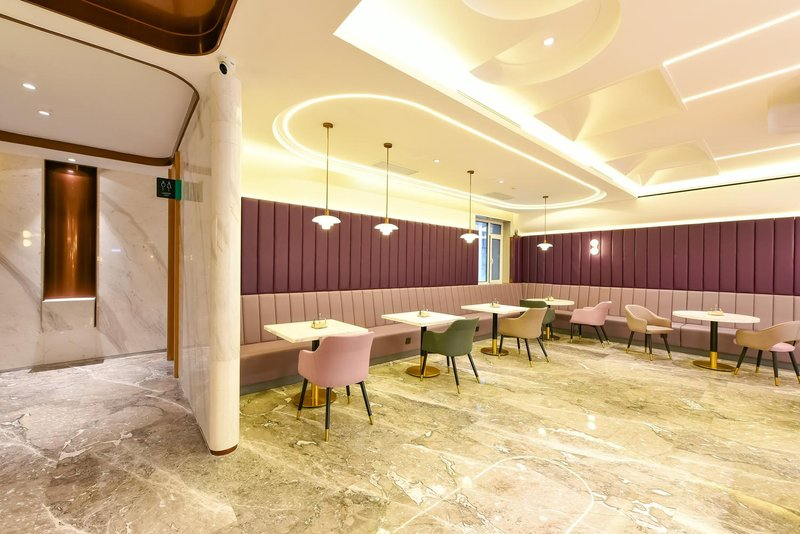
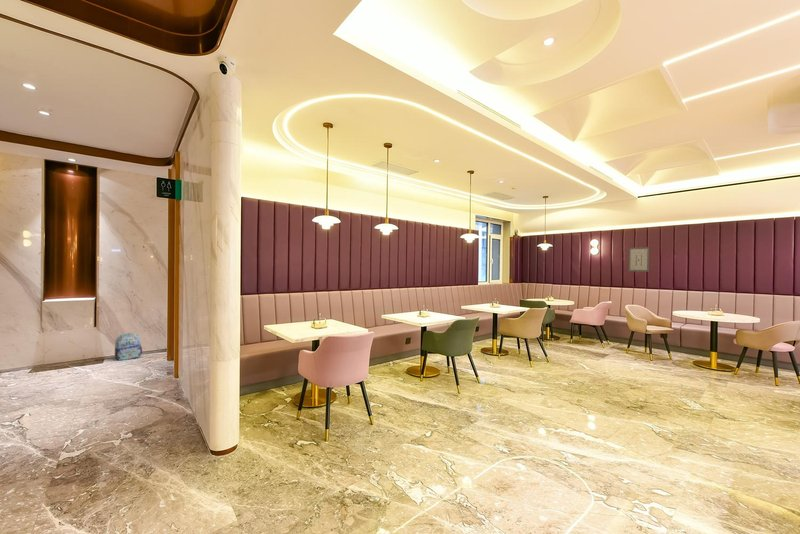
+ wall art [628,246,650,273]
+ backpack [114,332,143,361]
